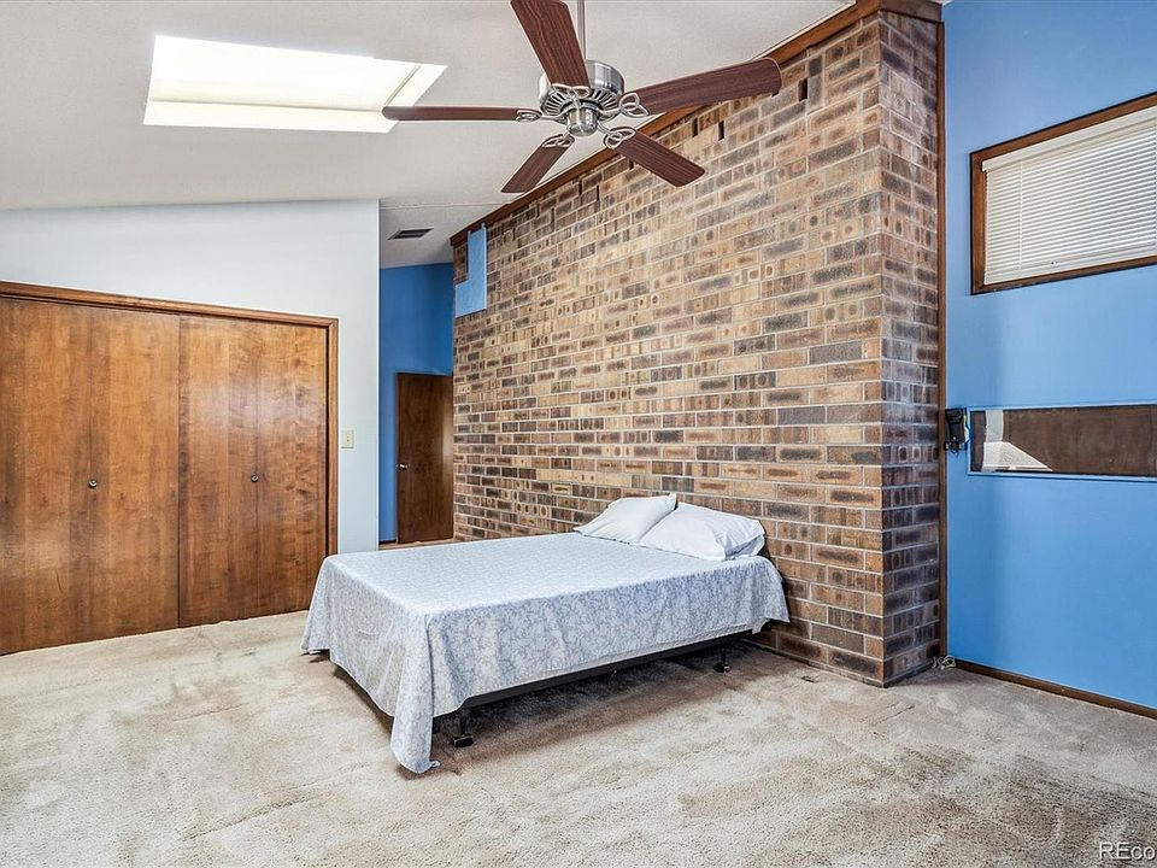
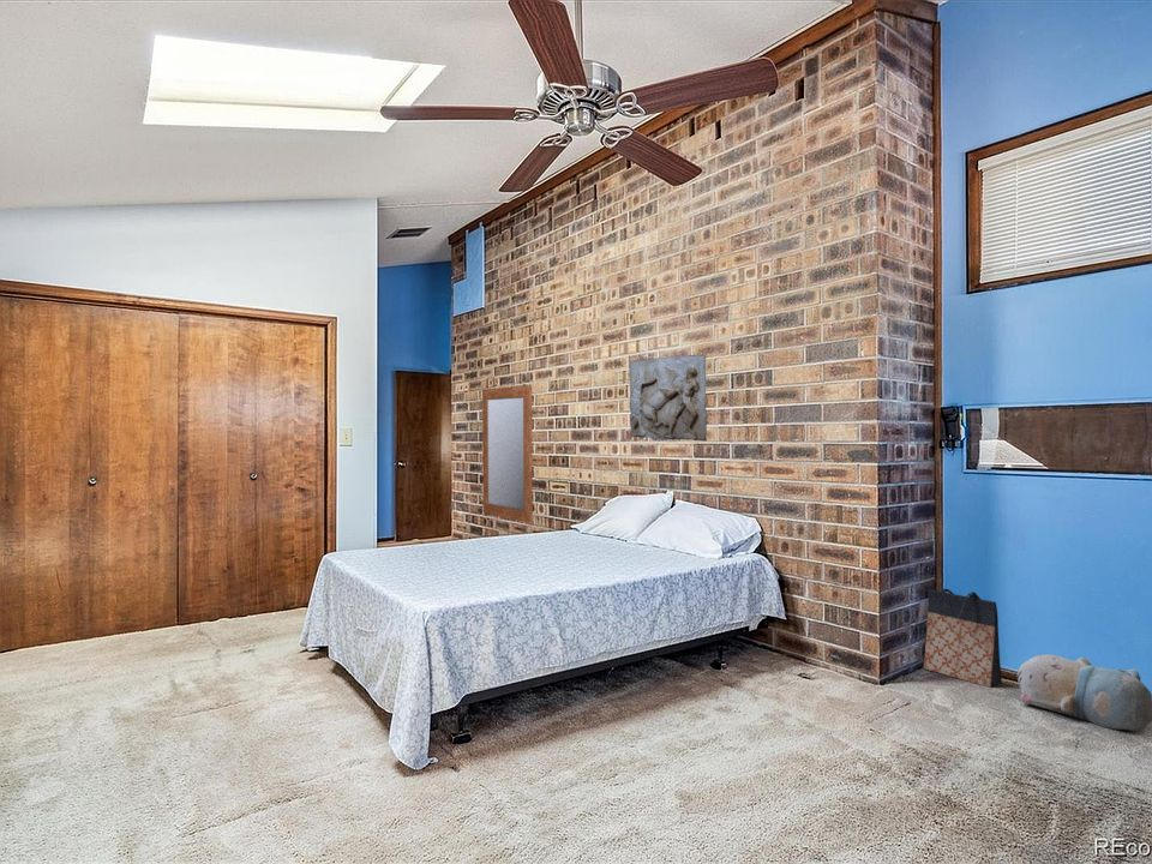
+ plush toy [1016,654,1152,733]
+ mirror [481,384,534,524]
+ relief sculpture [628,353,708,442]
+ bag [923,588,1003,689]
